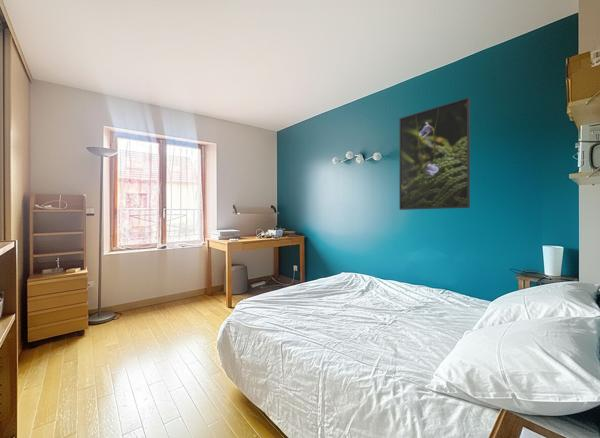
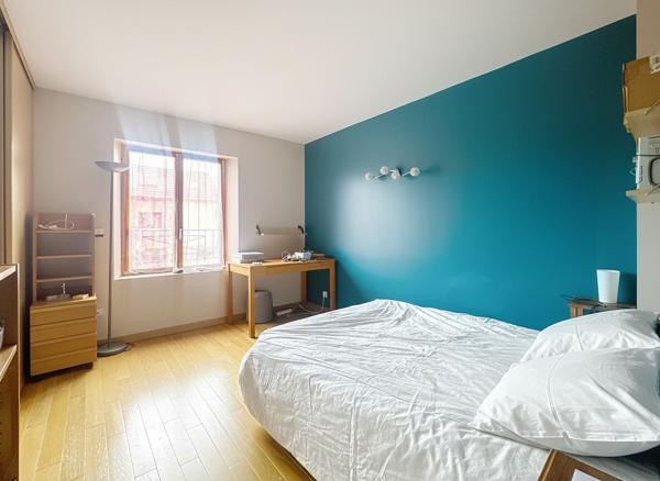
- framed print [398,96,471,211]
